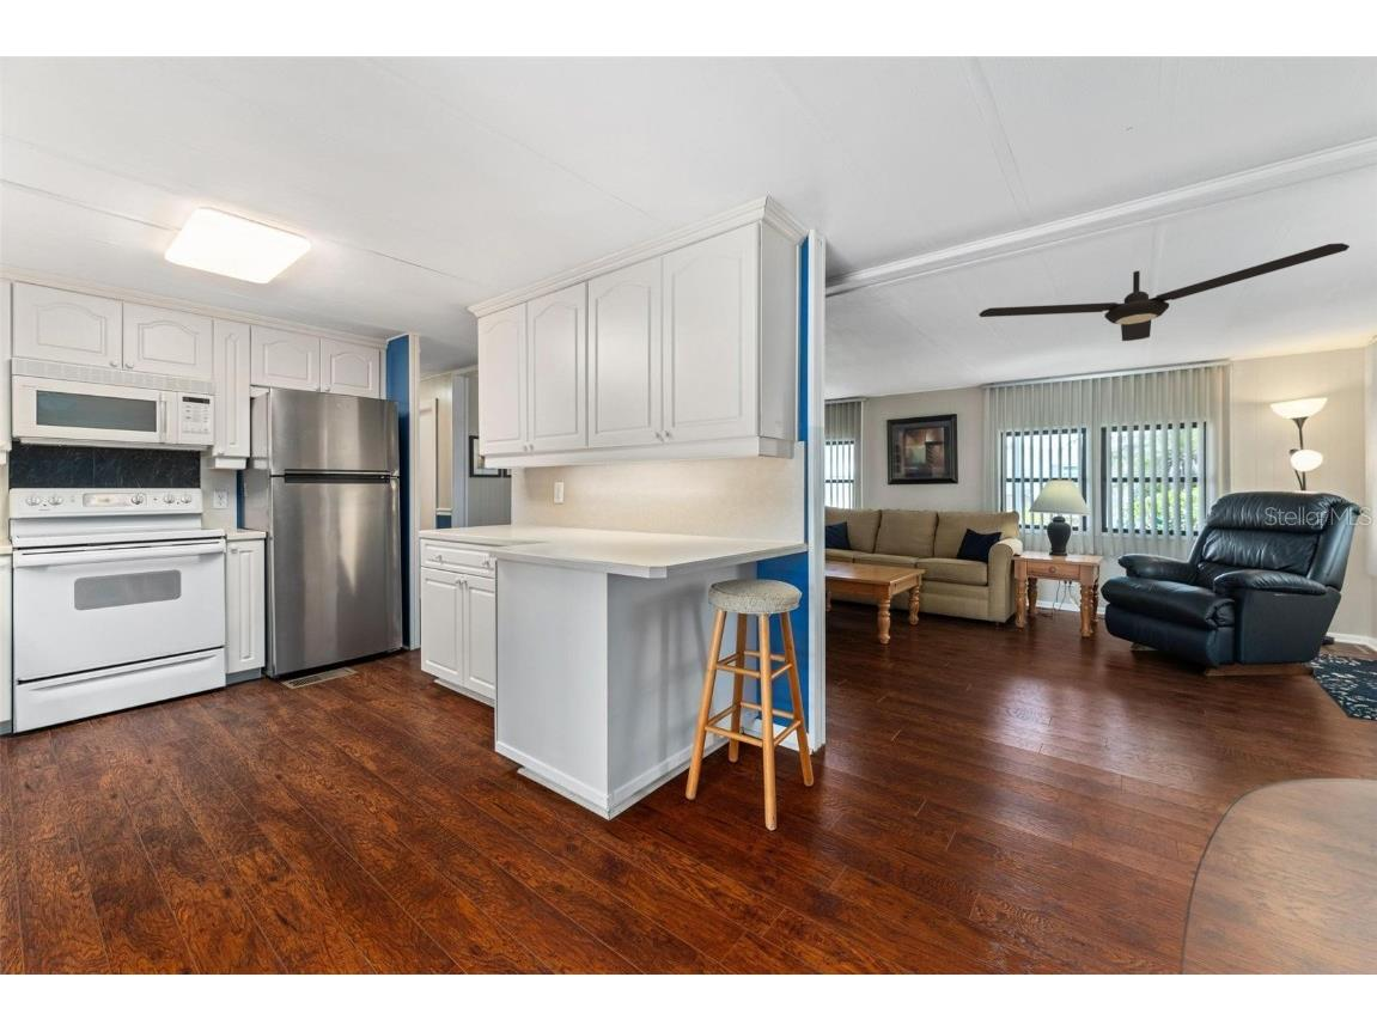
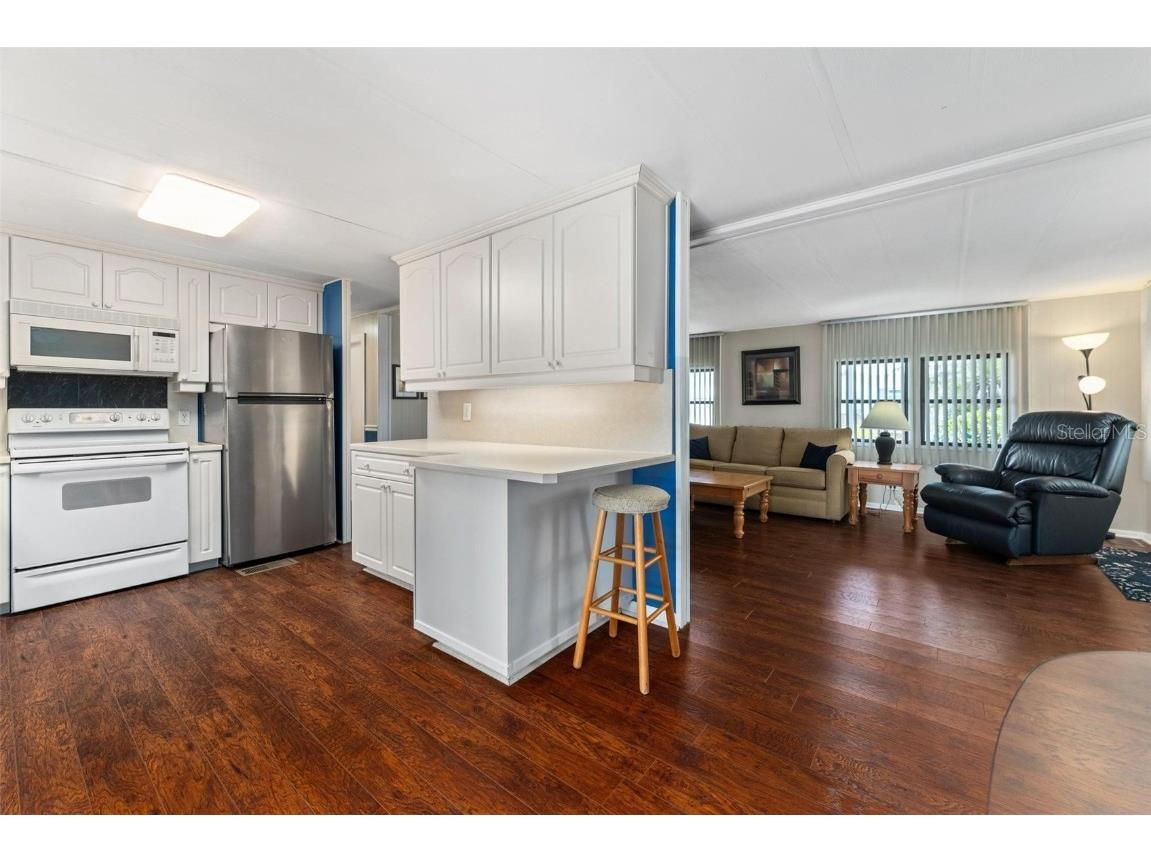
- ceiling fan [977,242,1351,342]
